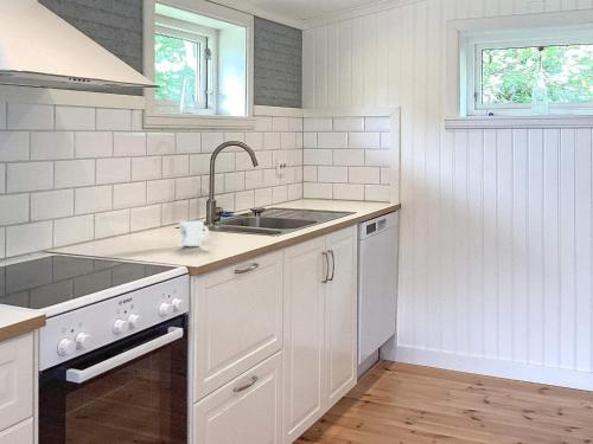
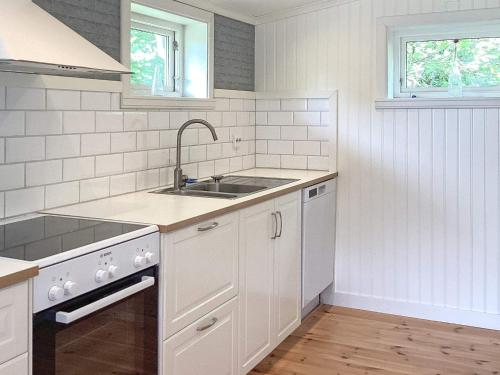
- mug [178,220,210,247]
